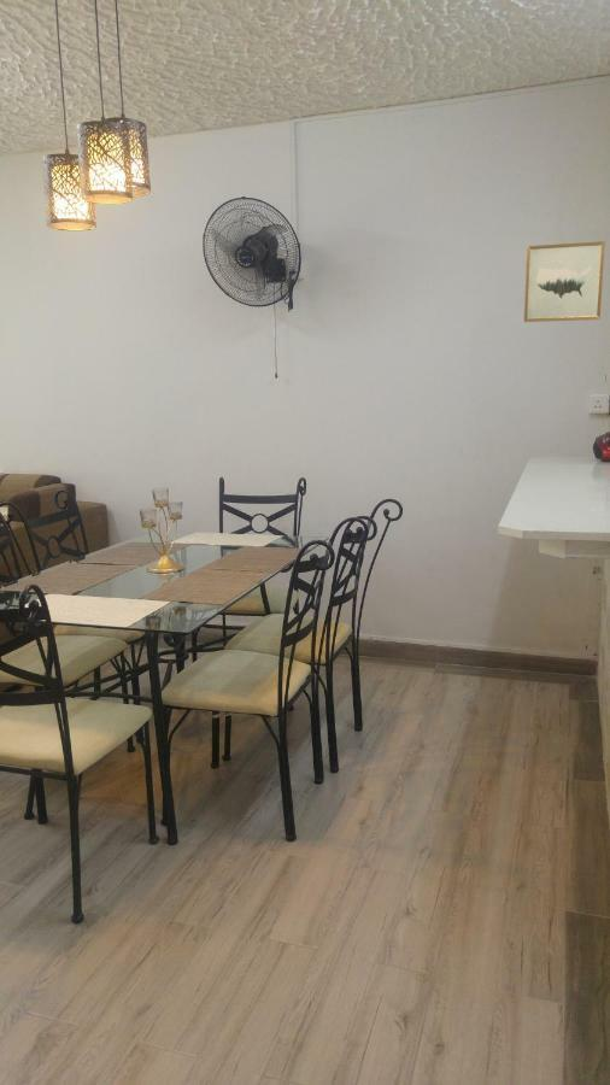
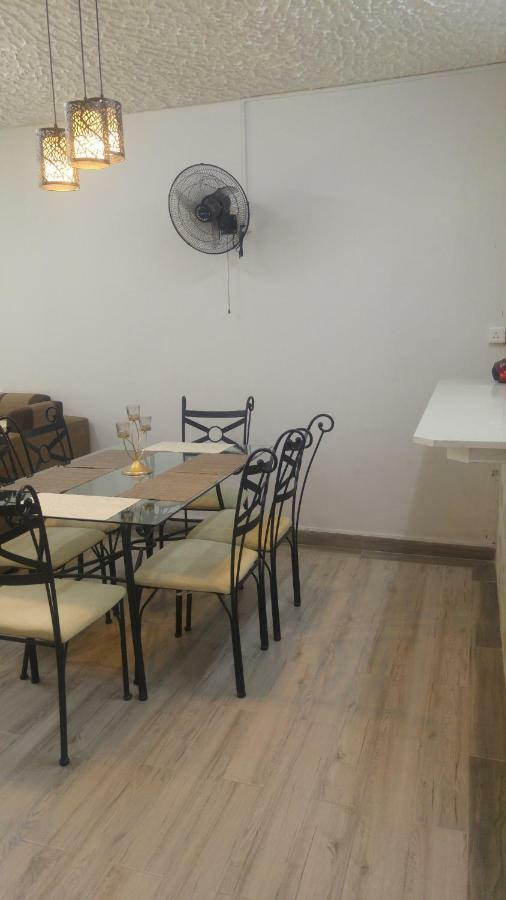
- wall art [523,240,606,323]
